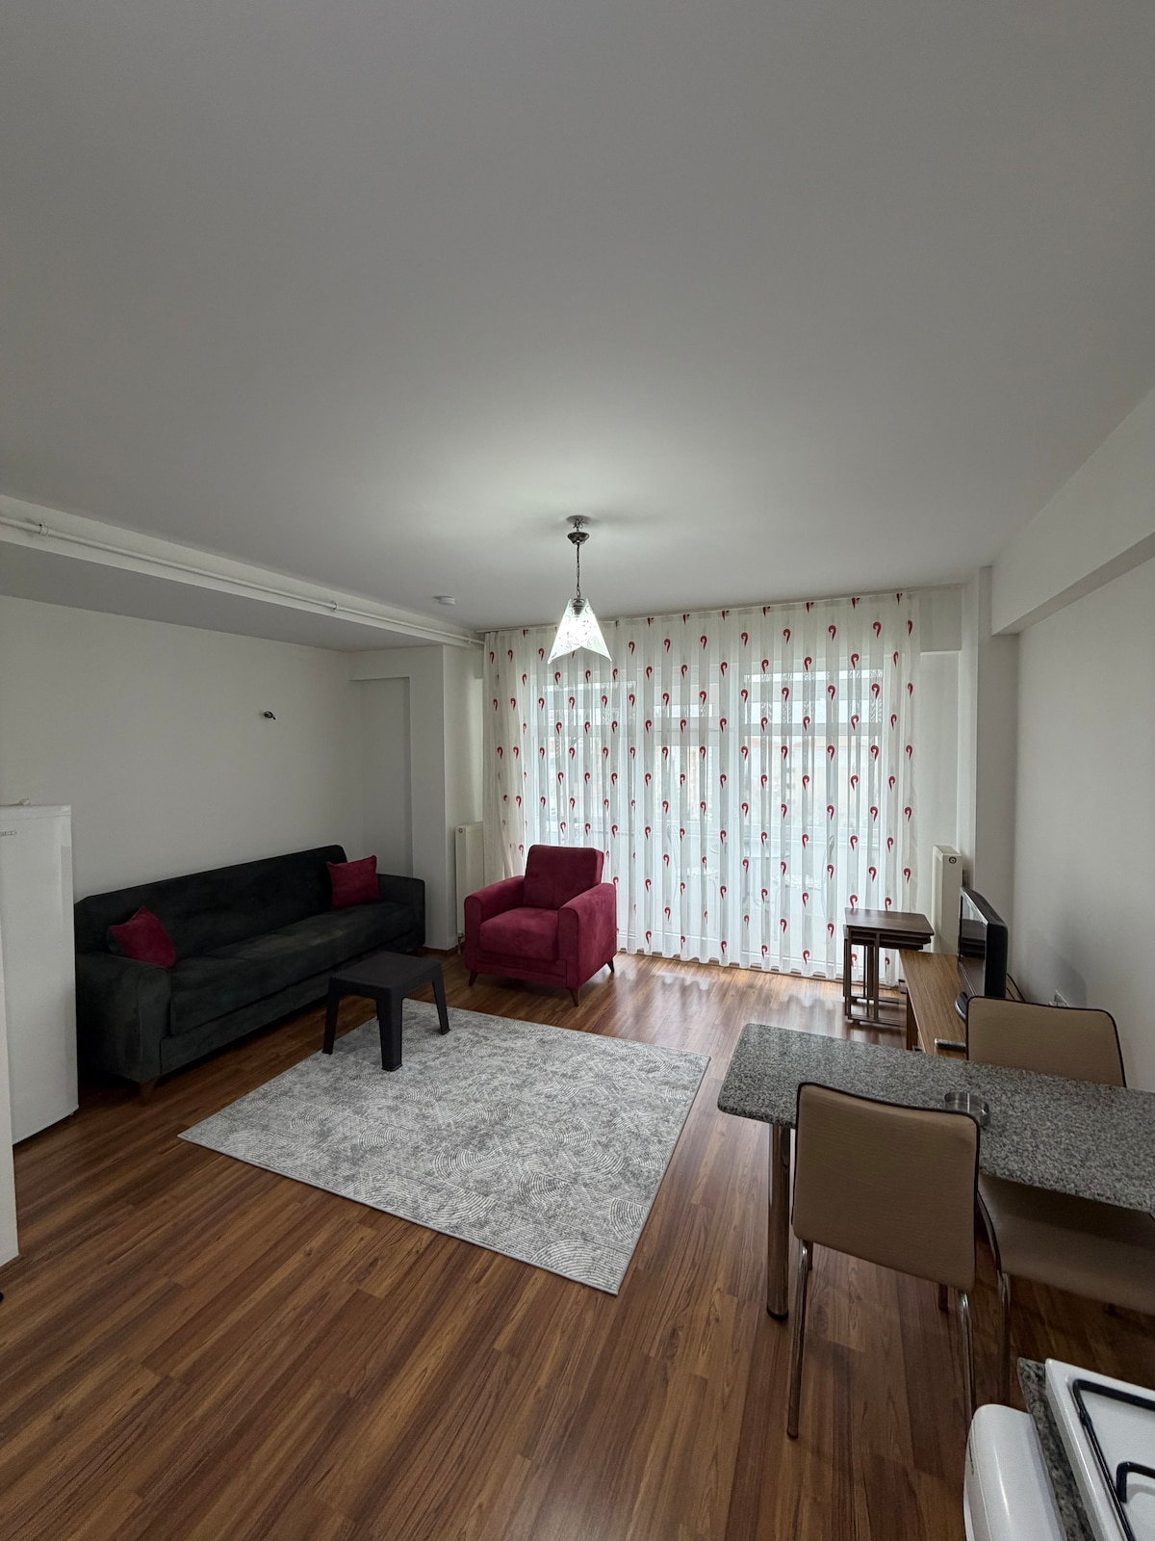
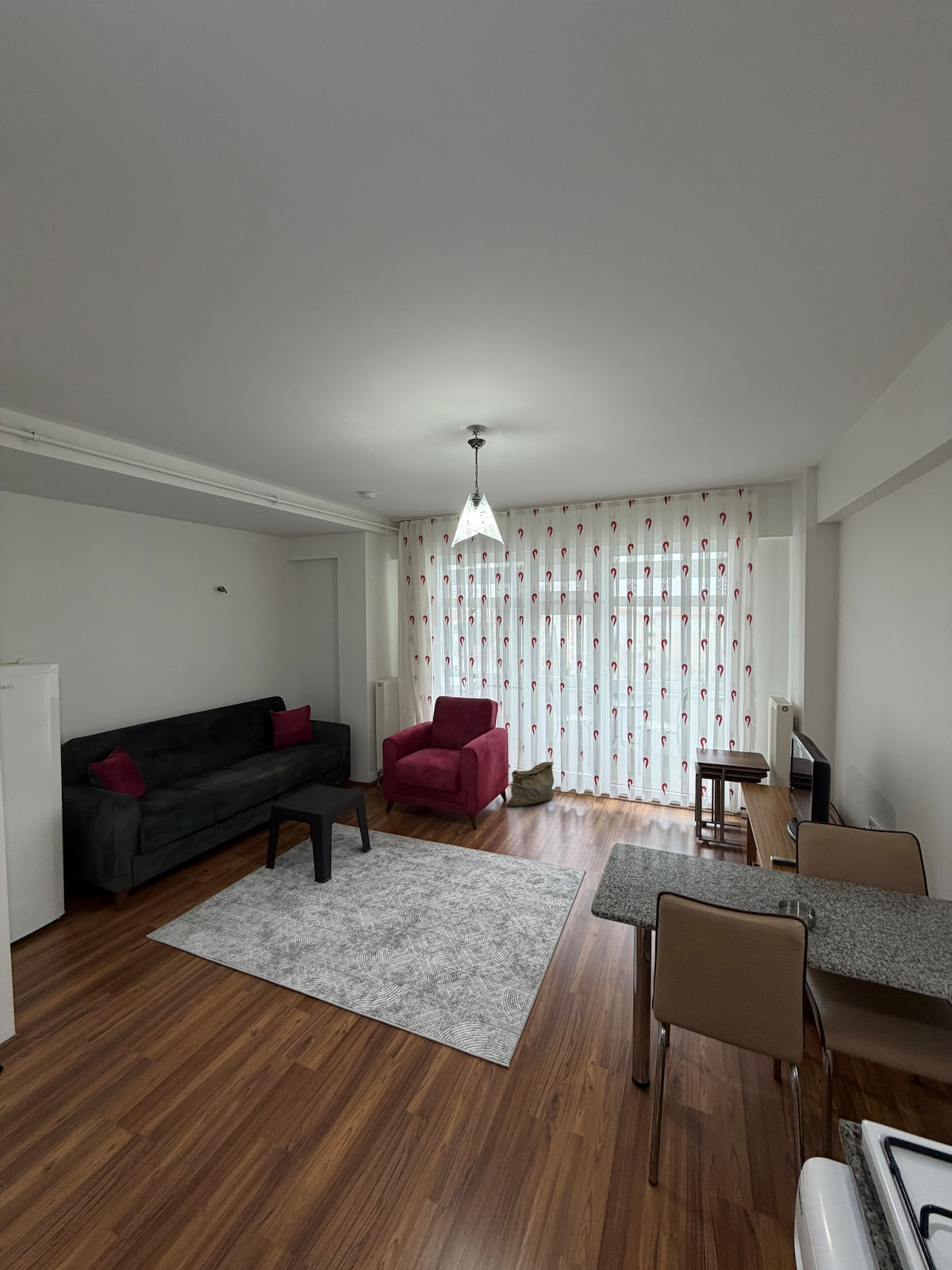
+ bag [505,761,555,807]
